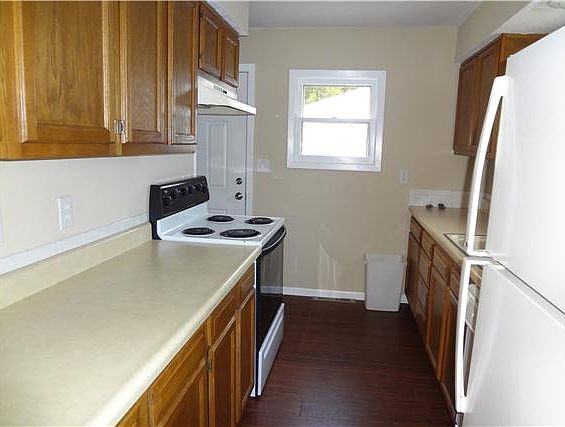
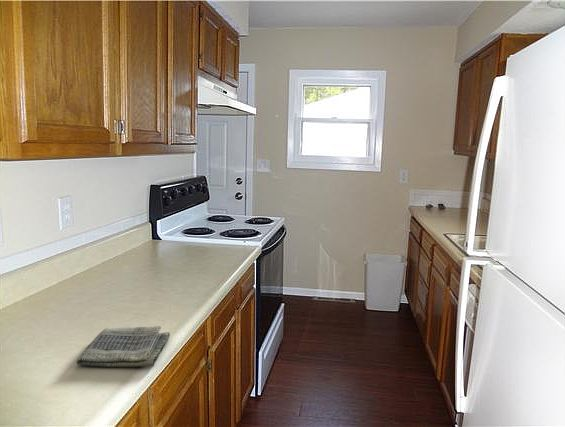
+ dish towel [76,325,171,368]
